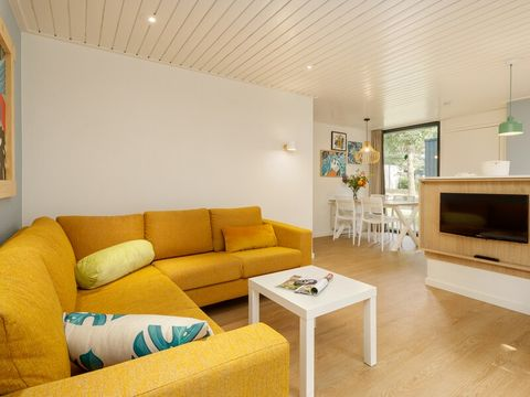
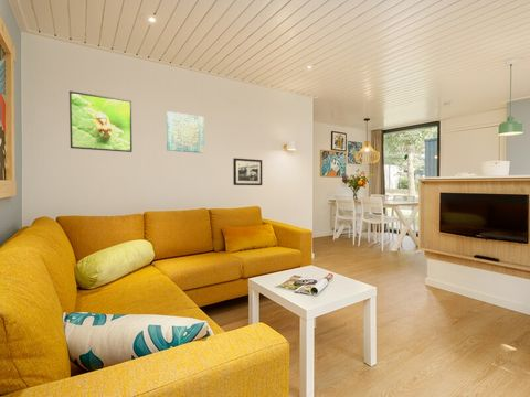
+ picture frame [232,157,263,186]
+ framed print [68,90,134,153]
+ wall art [166,110,205,154]
